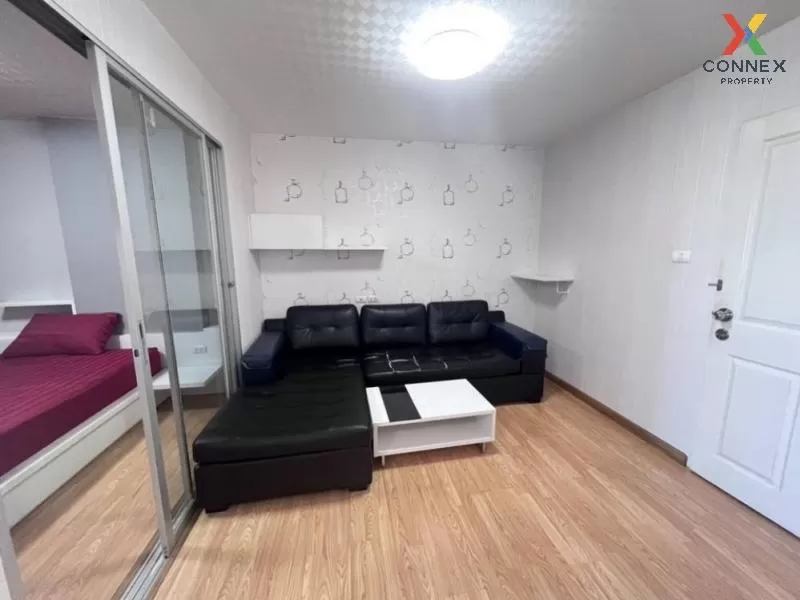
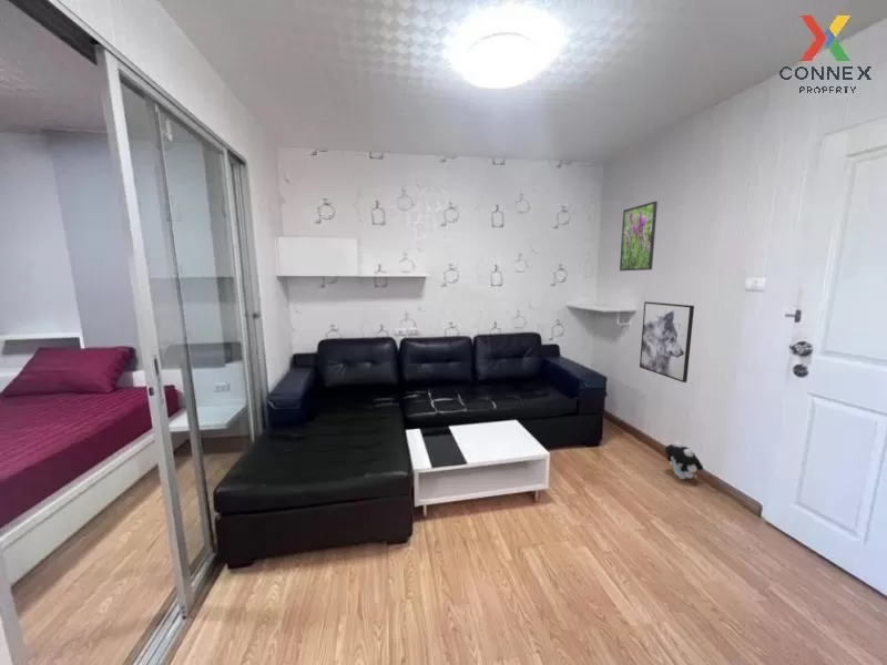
+ wall art [639,300,695,383]
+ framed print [619,201,659,272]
+ plush toy [664,440,704,480]
